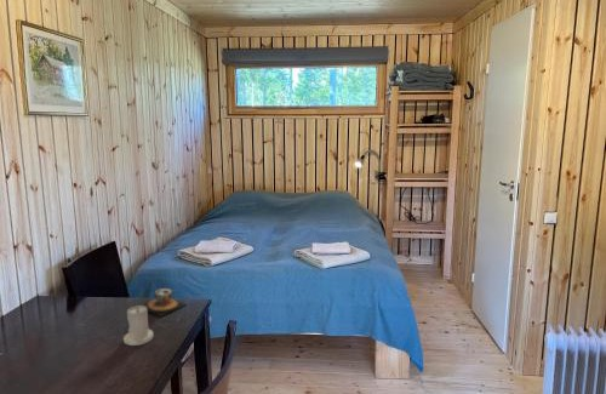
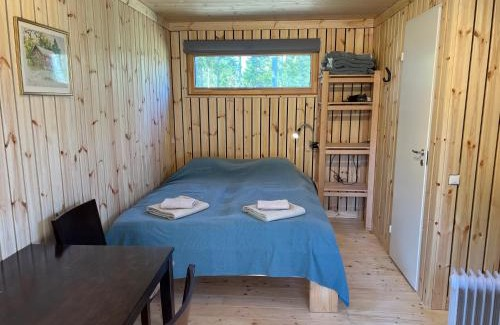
- candle [122,304,155,347]
- teacup [139,287,188,318]
